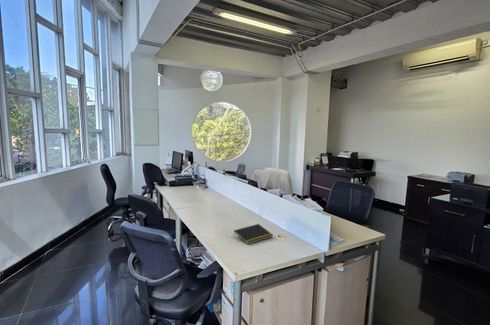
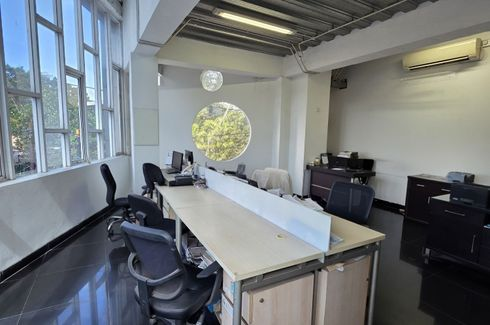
- notepad [232,223,274,245]
